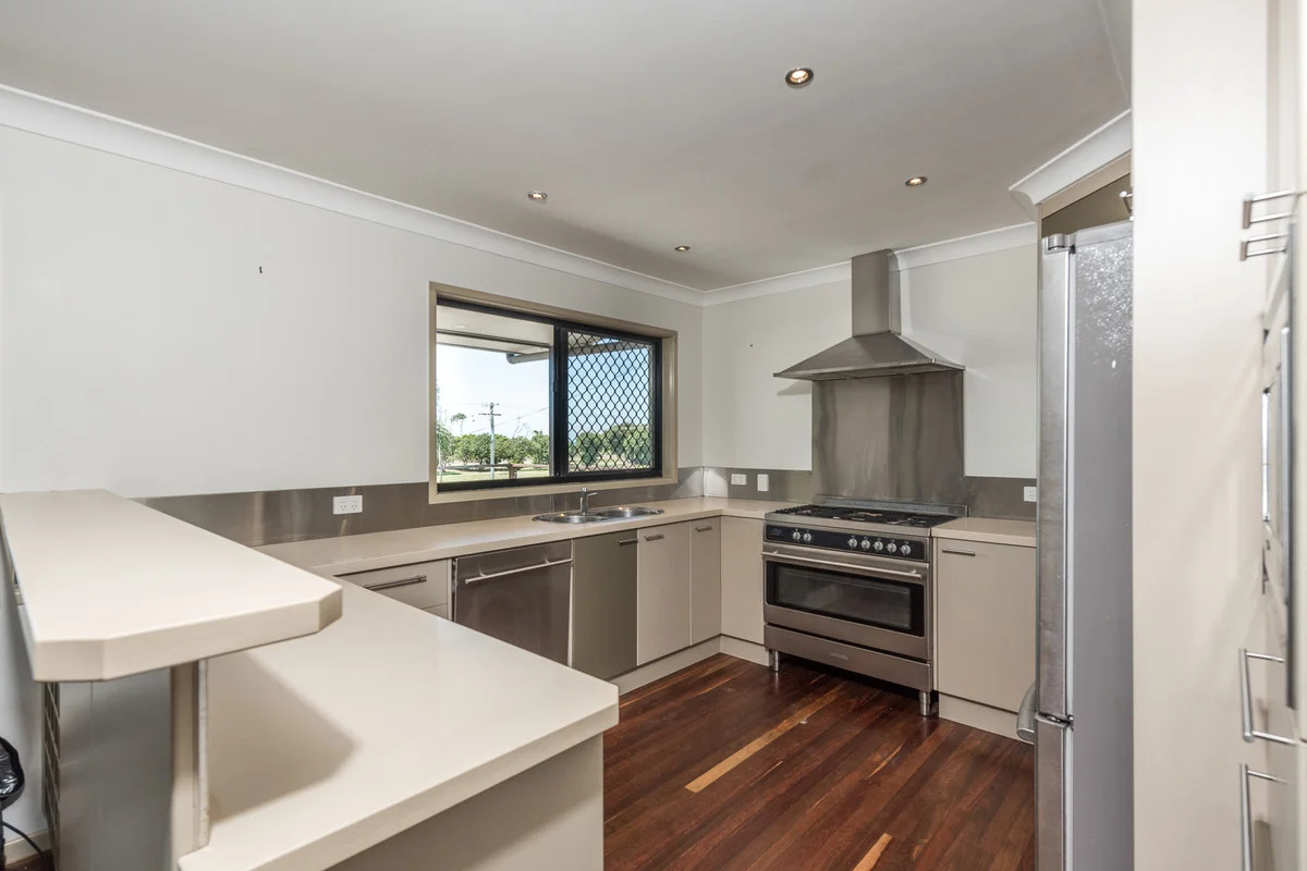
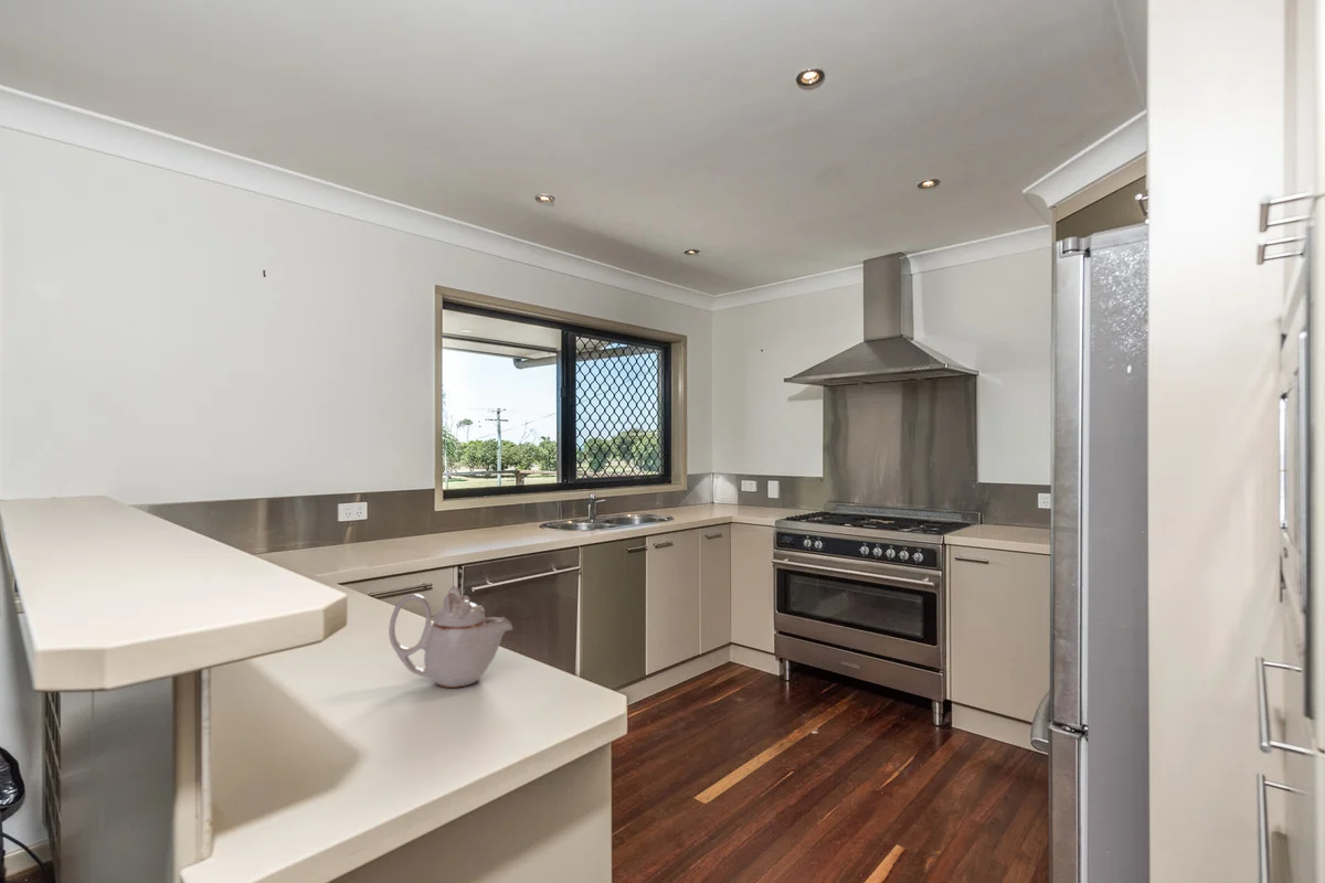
+ teapot [388,585,515,689]
